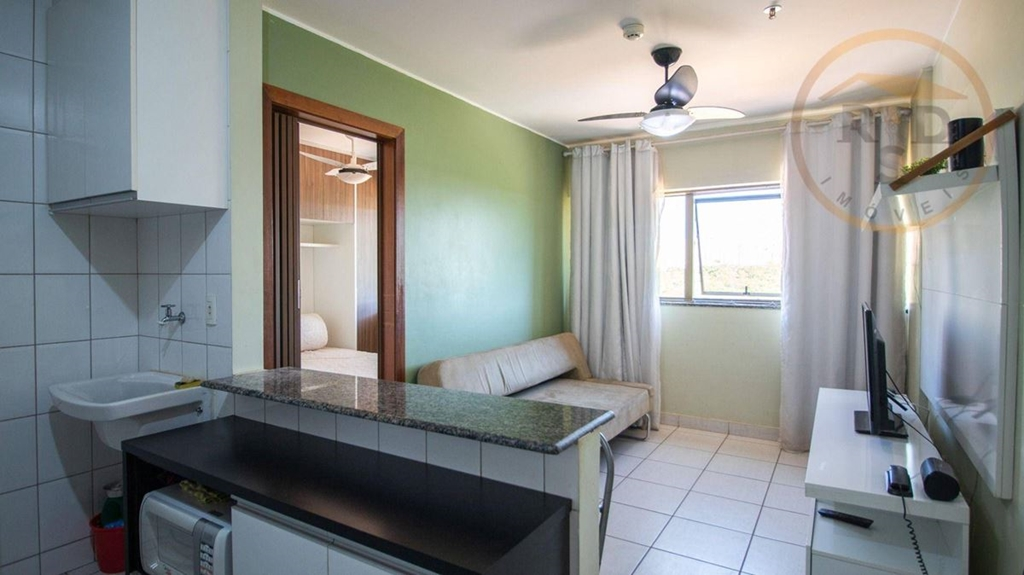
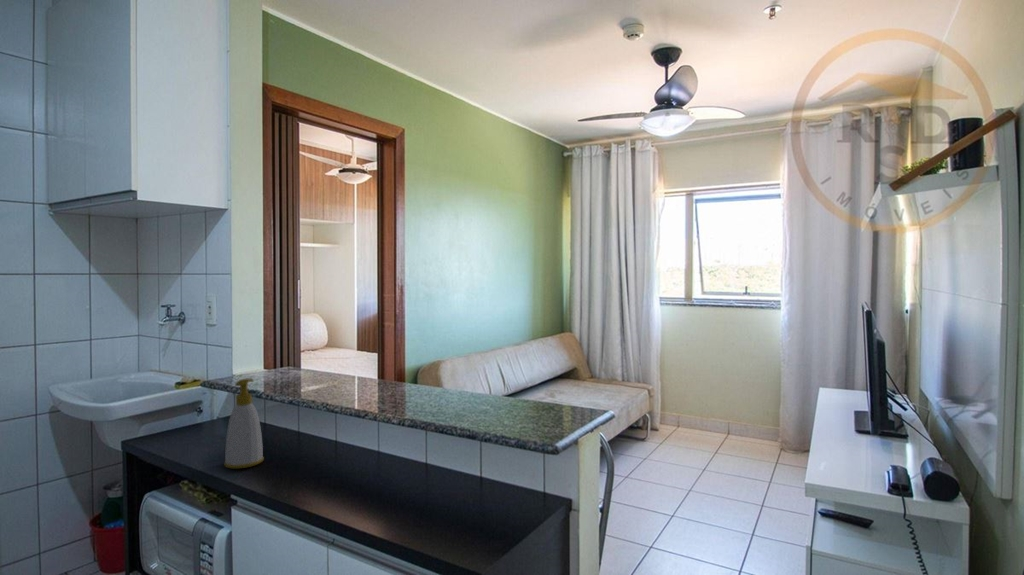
+ soap bottle [223,377,265,470]
